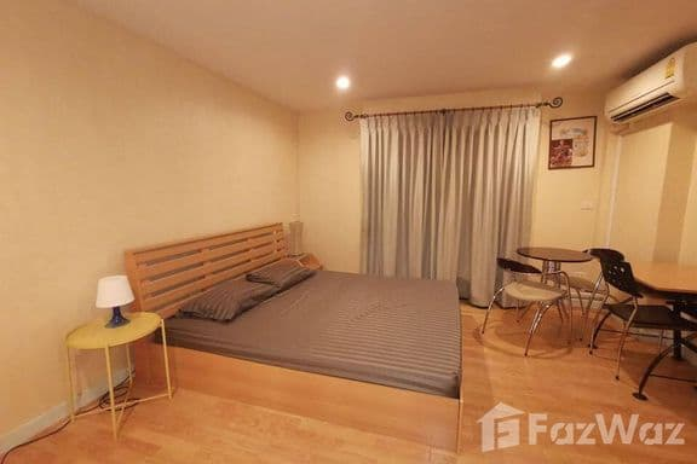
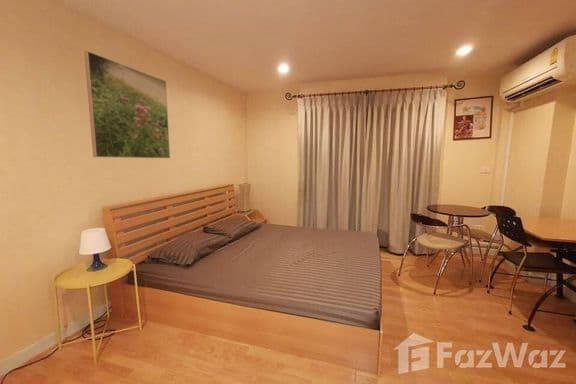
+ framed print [83,50,171,159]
